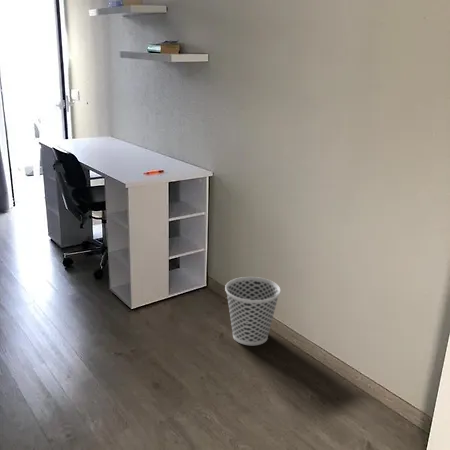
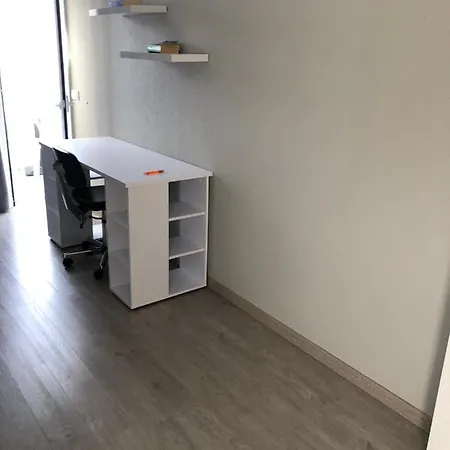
- wastebasket [224,276,281,346]
